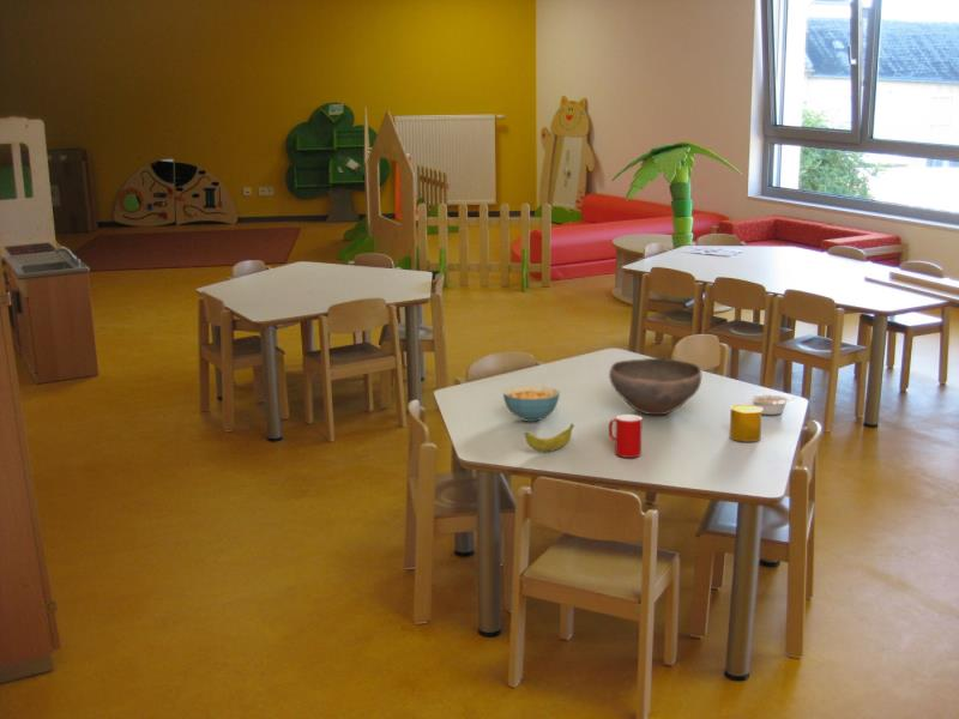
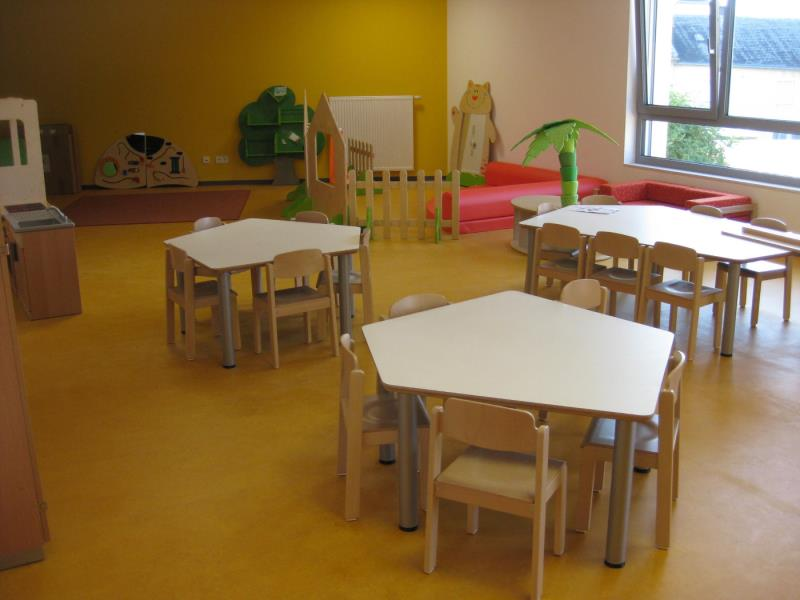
- cup [608,413,644,459]
- cup [729,404,762,443]
- legume [748,393,798,416]
- banana [524,422,575,453]
- cereal bowl [502,385,561,423]
- bowl [608,357,702,416]
